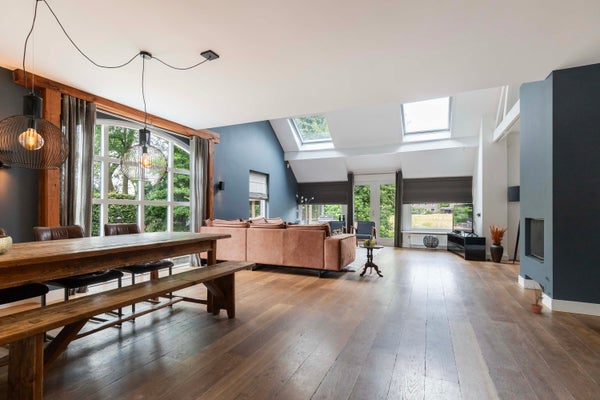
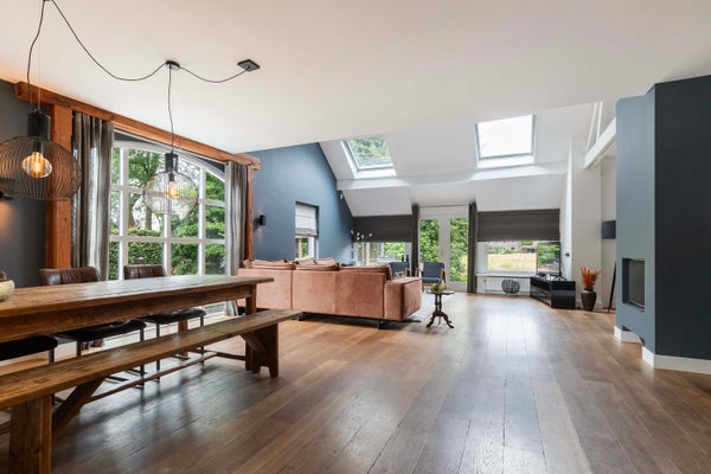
- potted plant [525,275,552,314]
